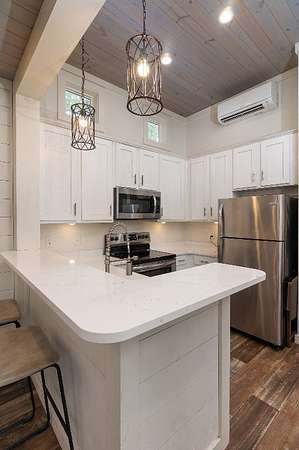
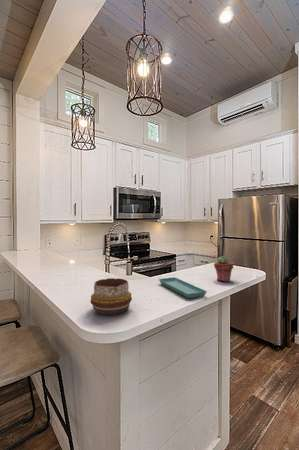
+ potted succulent [213,255,234,283]
+ decorative bowl [90,277,133,316]
+ saucer [158,276,208,299]
